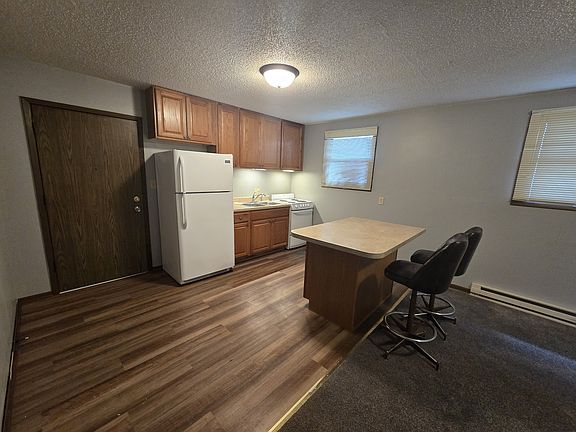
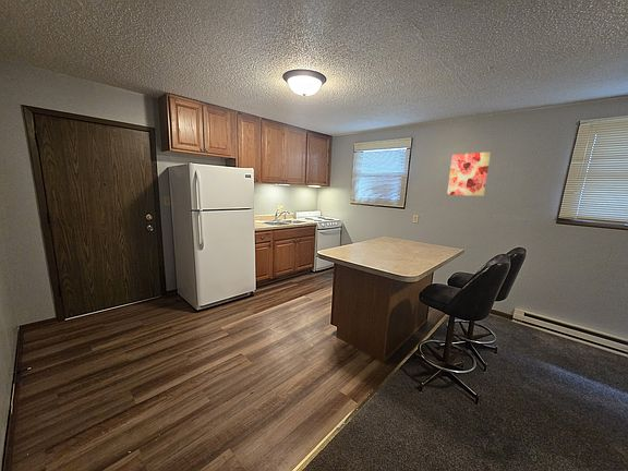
+ wall art [446,150,492,197]
